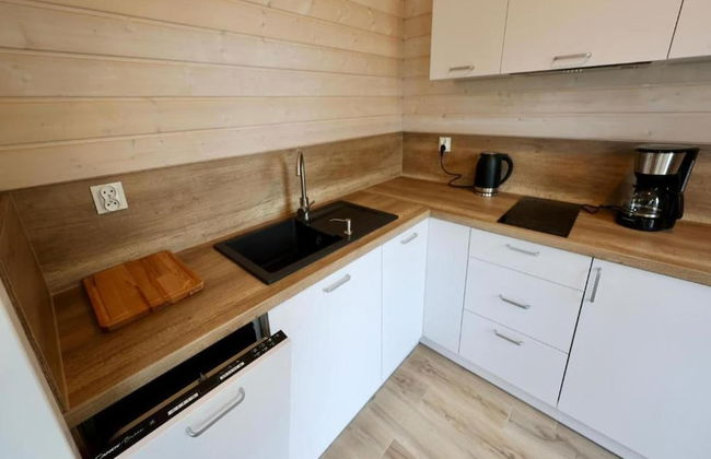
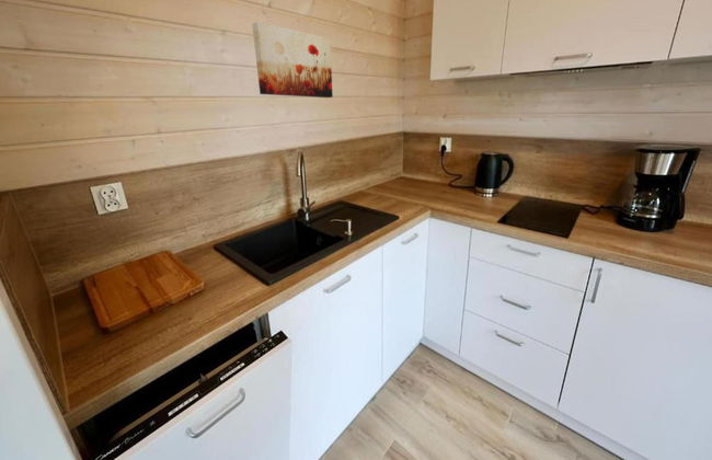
+ wall art [251,21,334,99]
